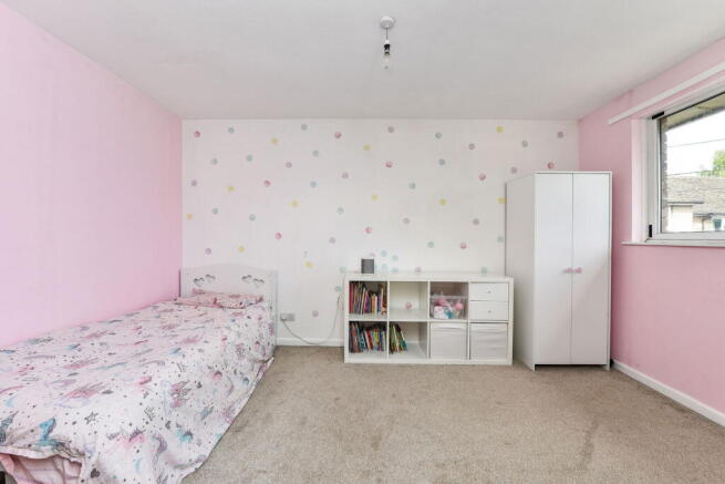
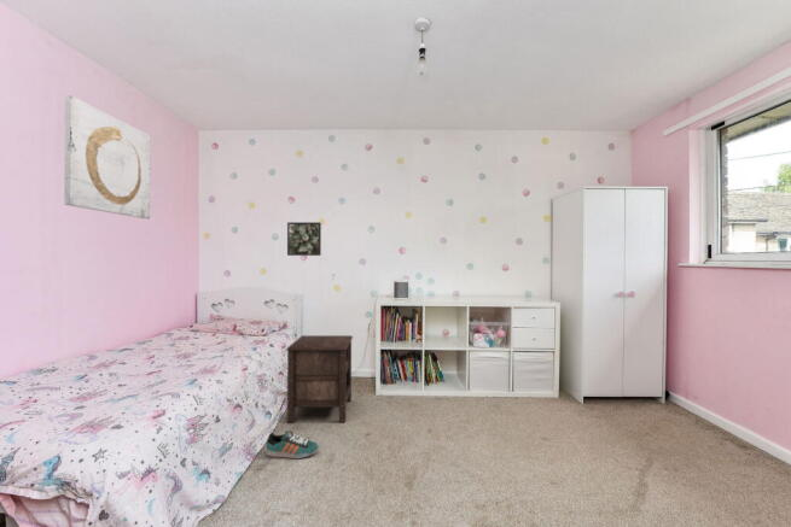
+ wall art [63,94,151,219]
+ nightstand [285,334,354,423]
+ sneaker [264,429,320,459]
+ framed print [286,221,322,257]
